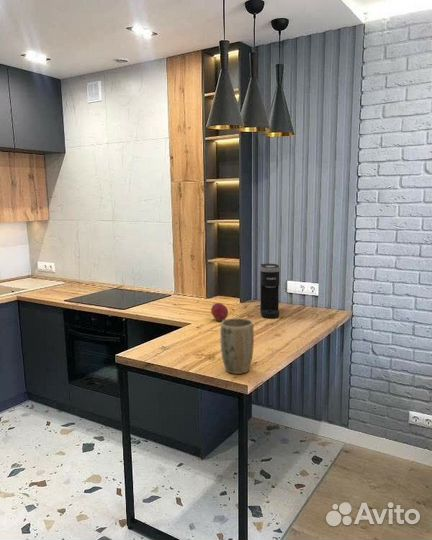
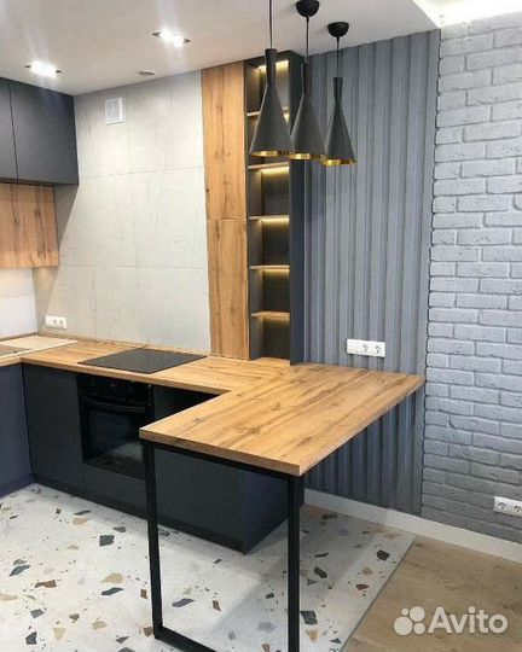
- coffee maker [259,263,281,319]
- plant pot [220,317,255,375]
- fruit [210,302,229,322]
